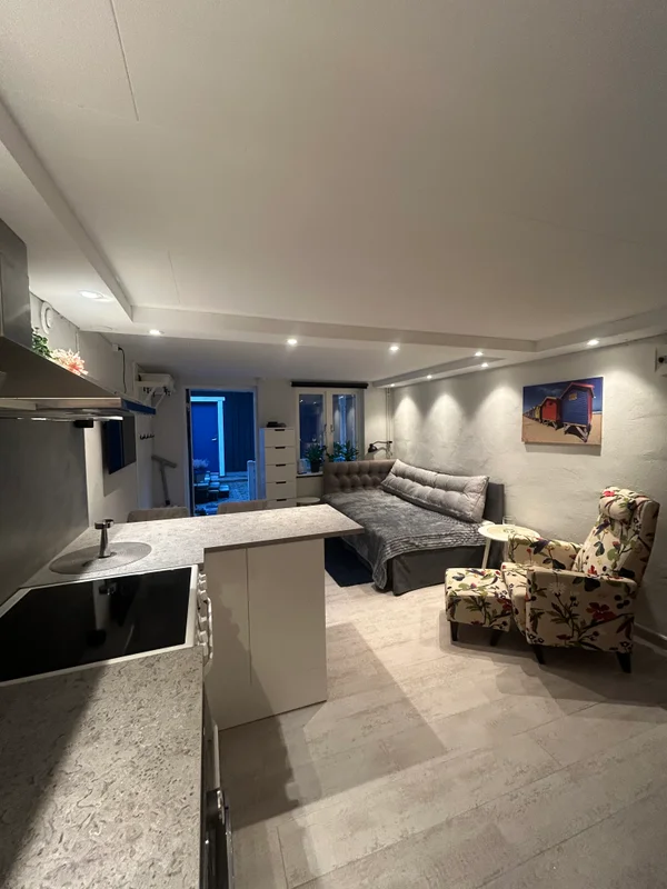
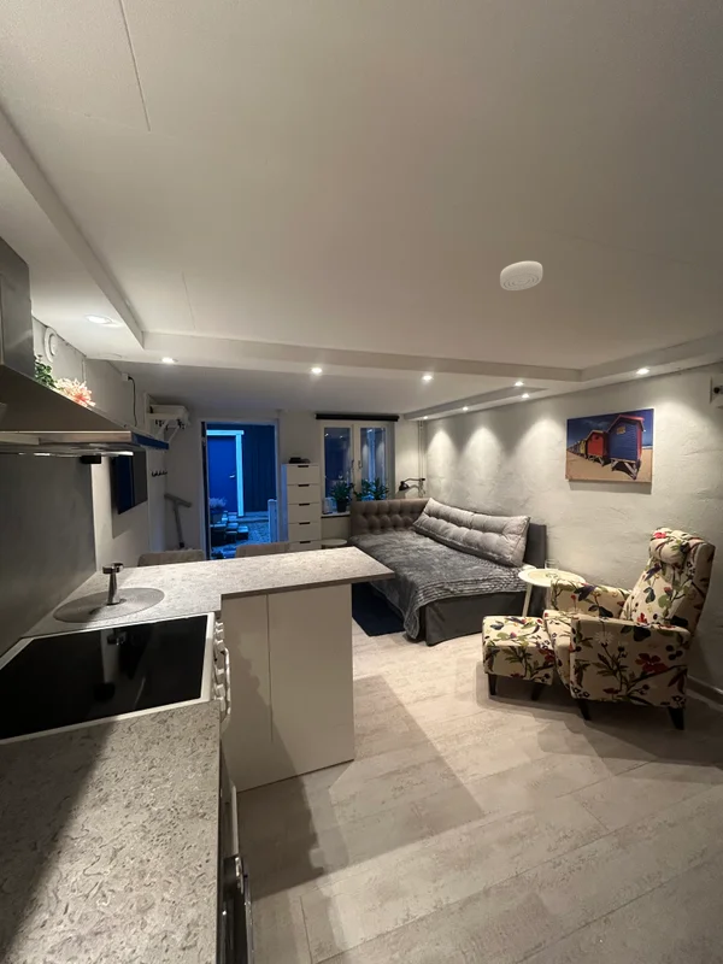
+ smoke detector [499,260,543,292]
